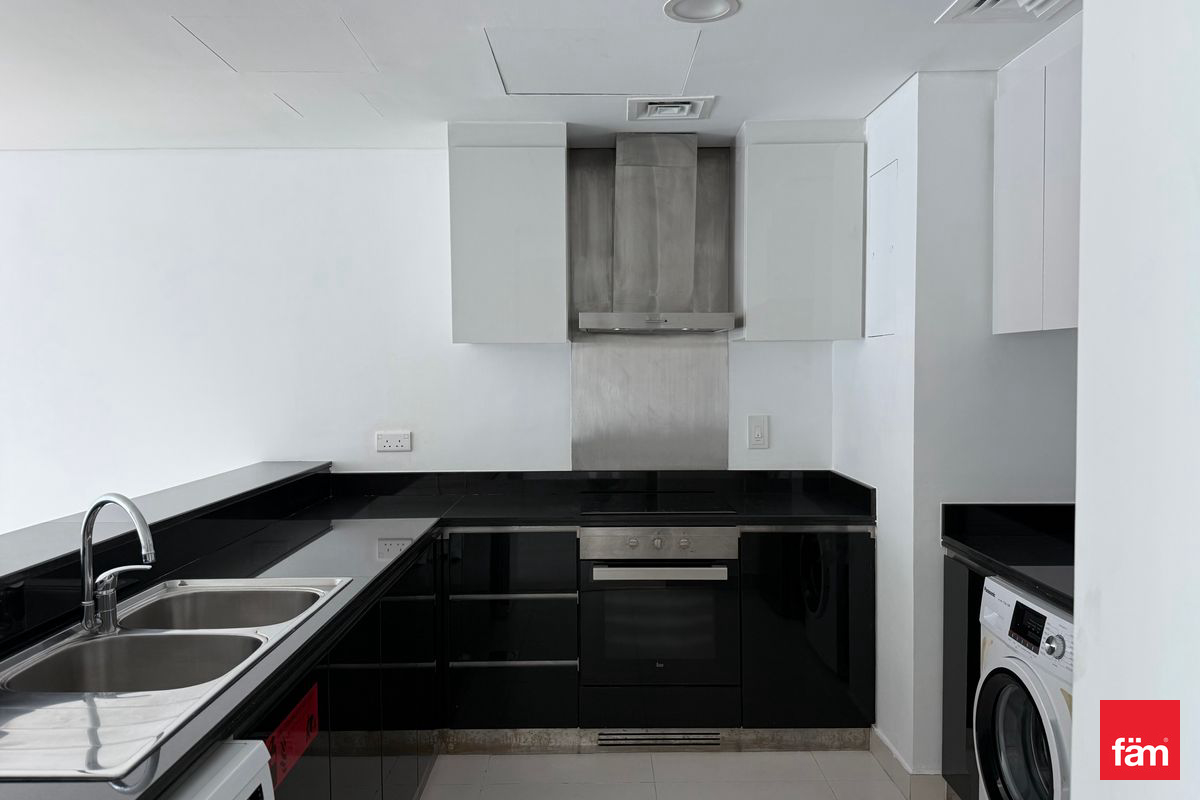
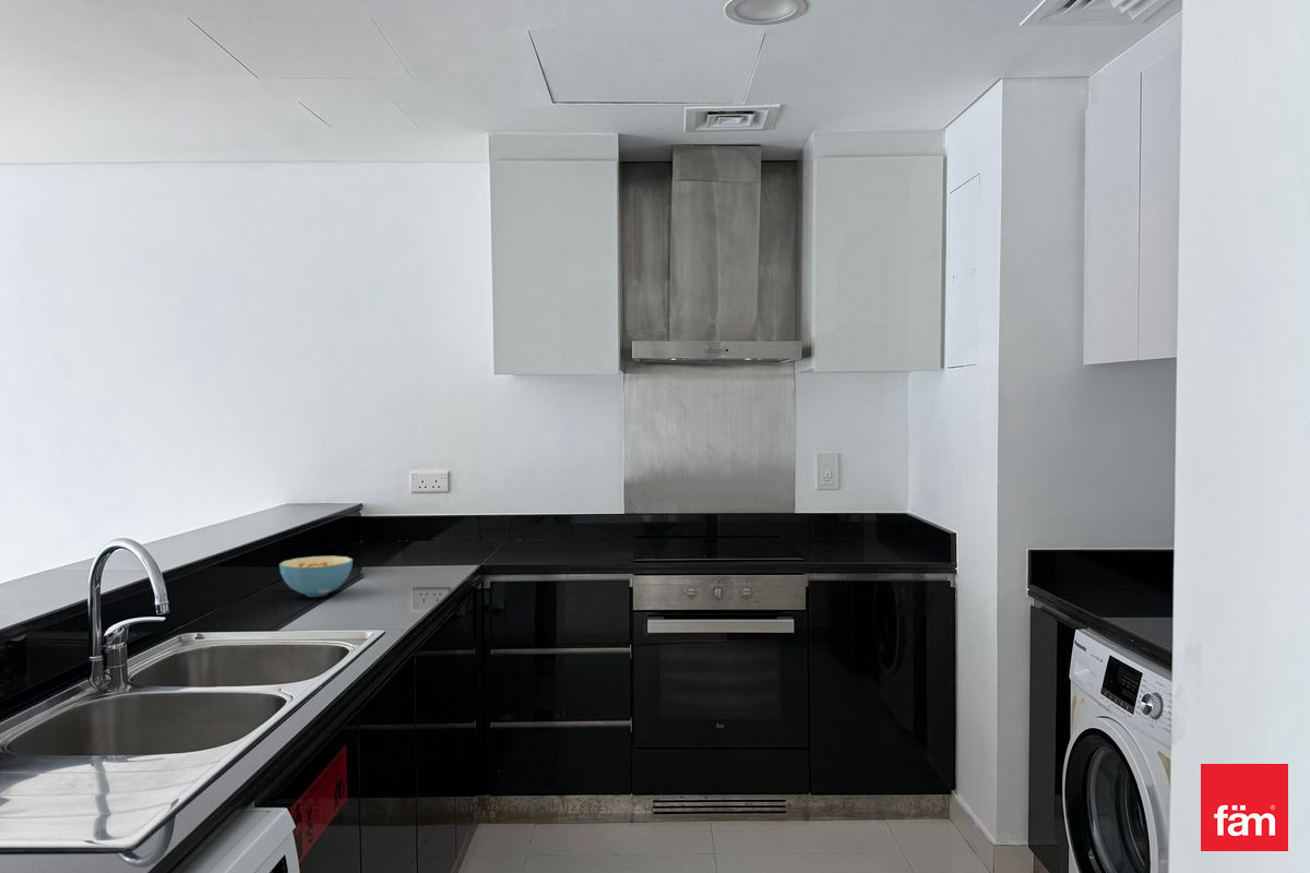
+ cereal bowl [278,555,354,598]
